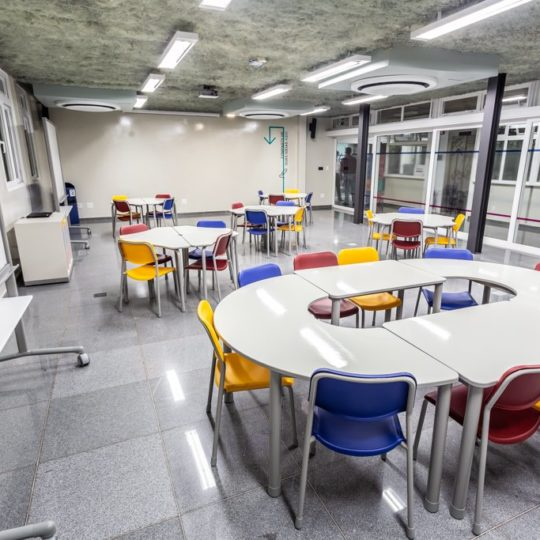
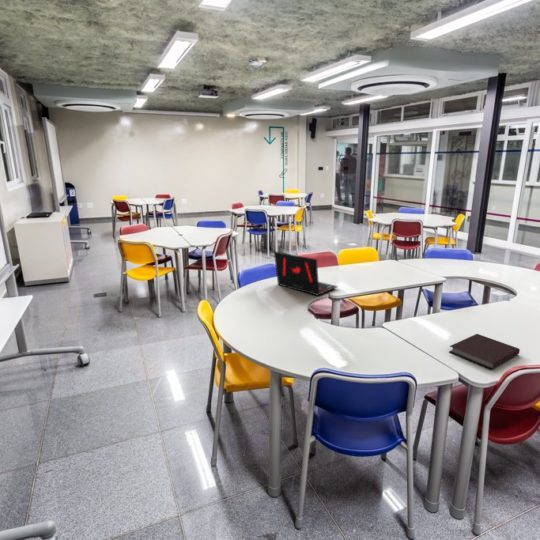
+ notebook [448,333,521,370]
+ laptop [273,250,339,297]
